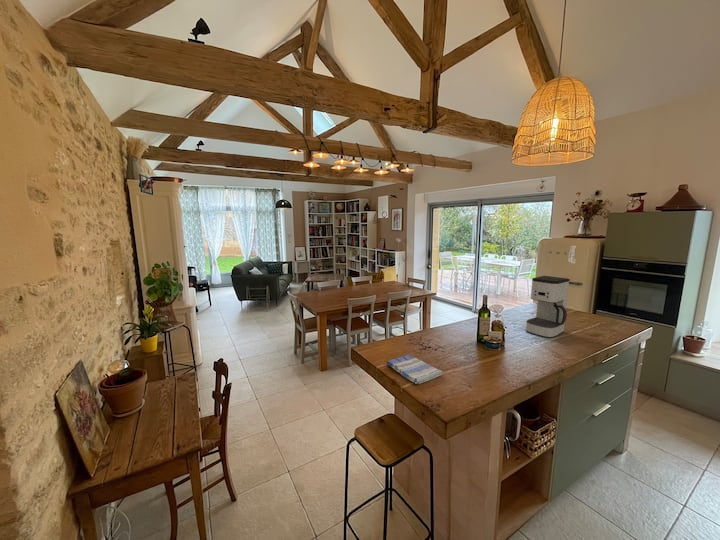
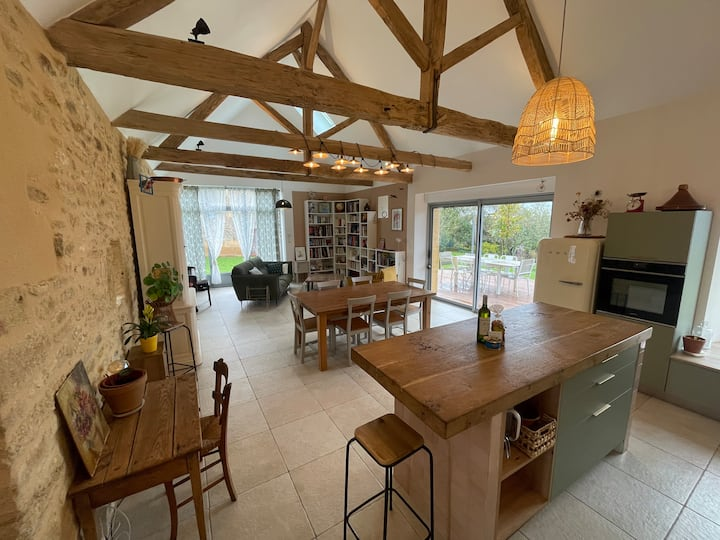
- coffee maker [525,275,571,339]
- dish towel [386,354,444,385]
